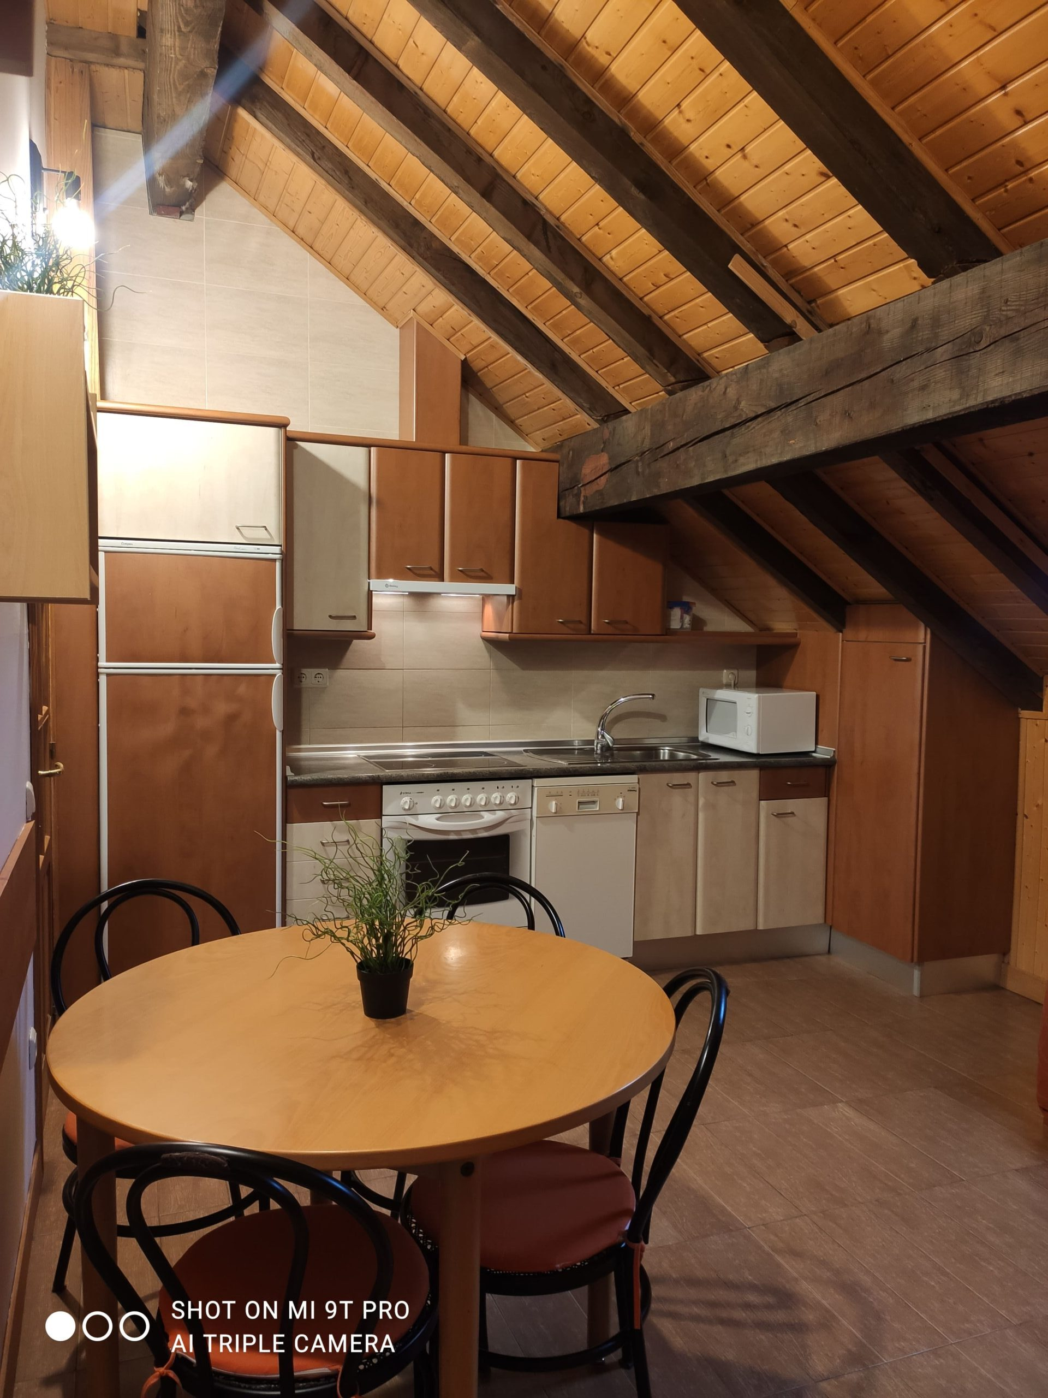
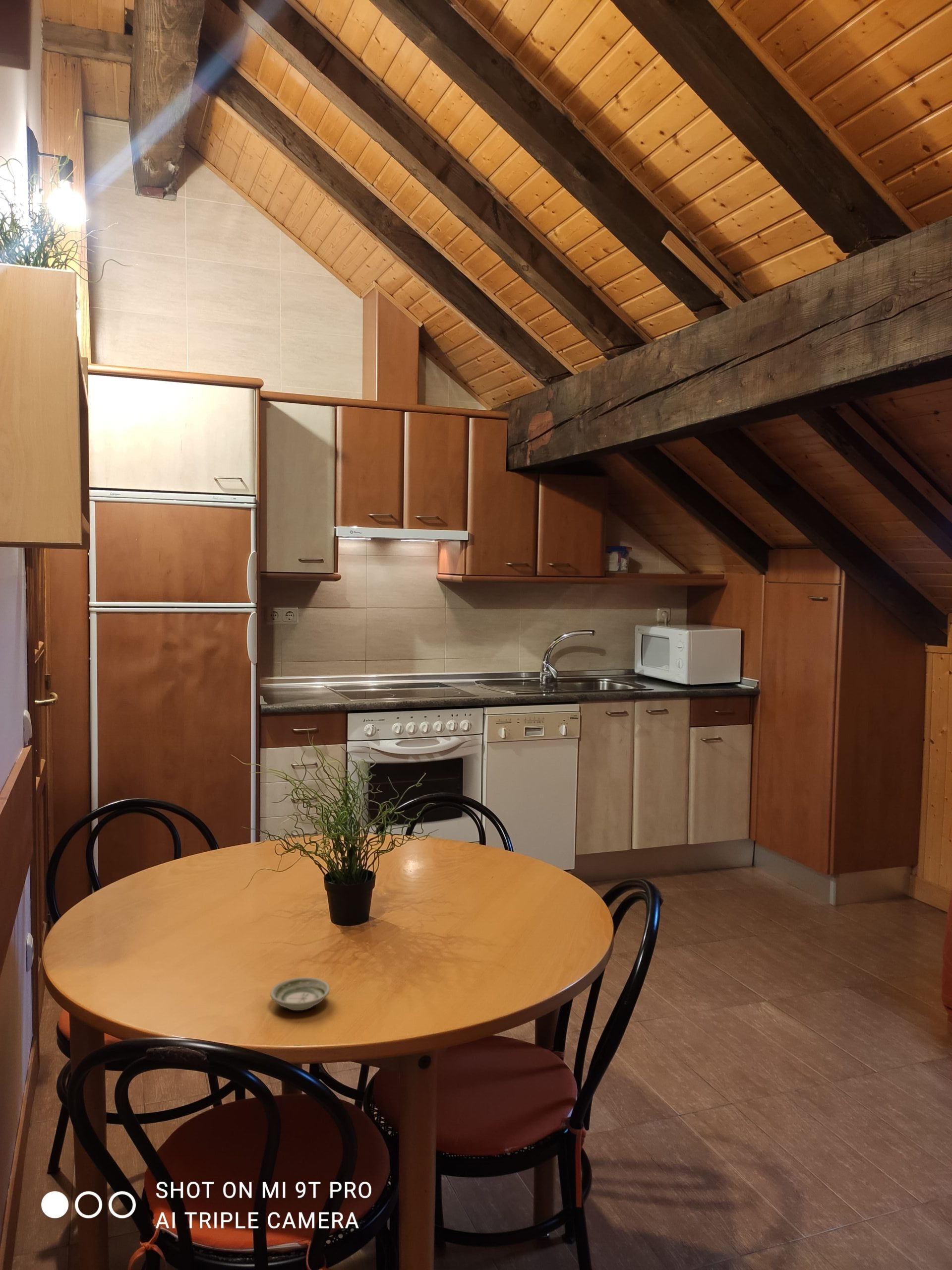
+ saucer [270,977,330,1011]
